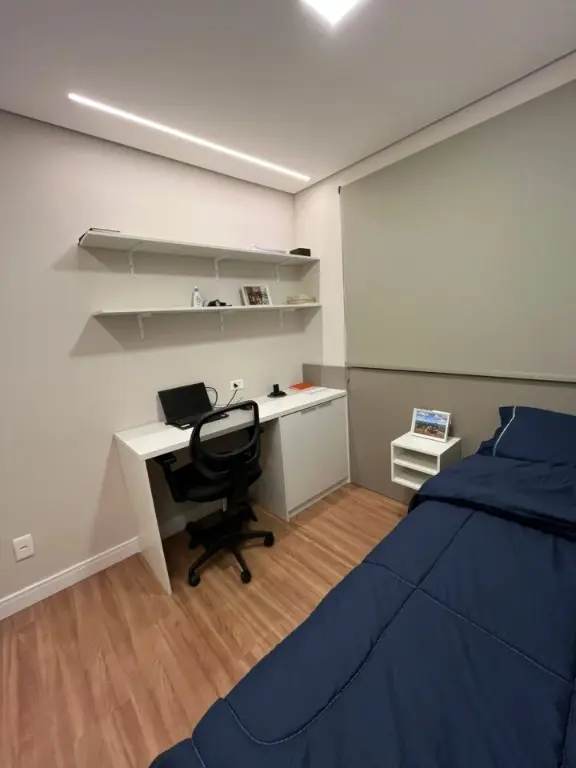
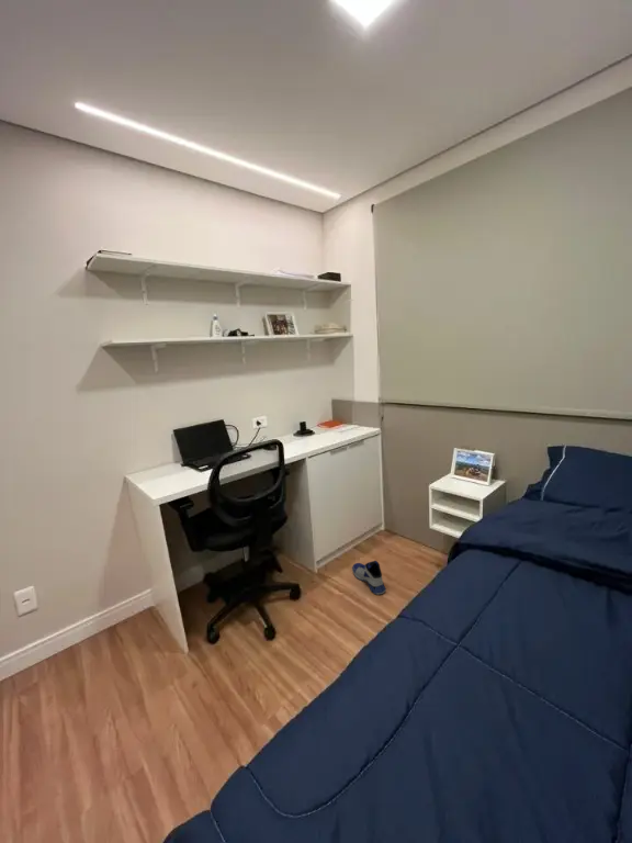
+ sneaker [351,560,387,595]
